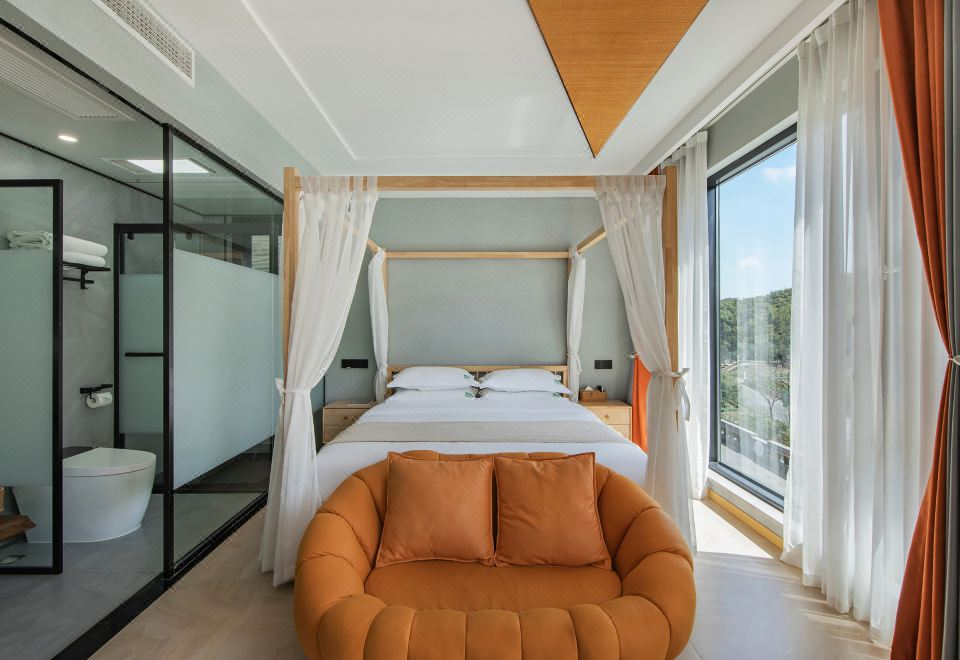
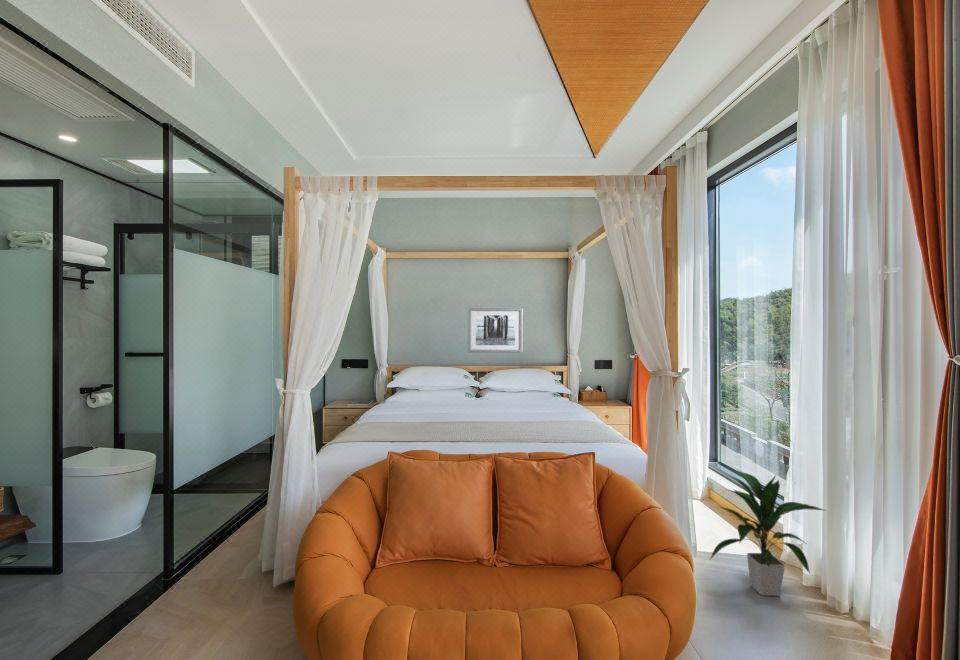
+ indoor plant [709,469,829,597]
+ wall art [467,307,524,354]
